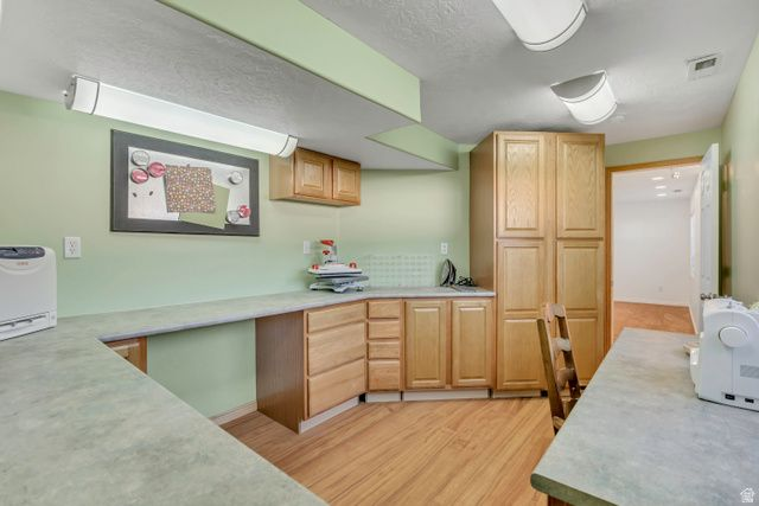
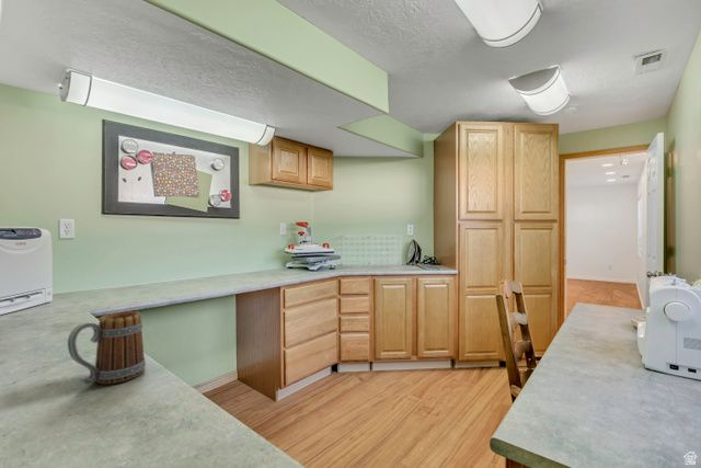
+ mug [67,310,147,385]
